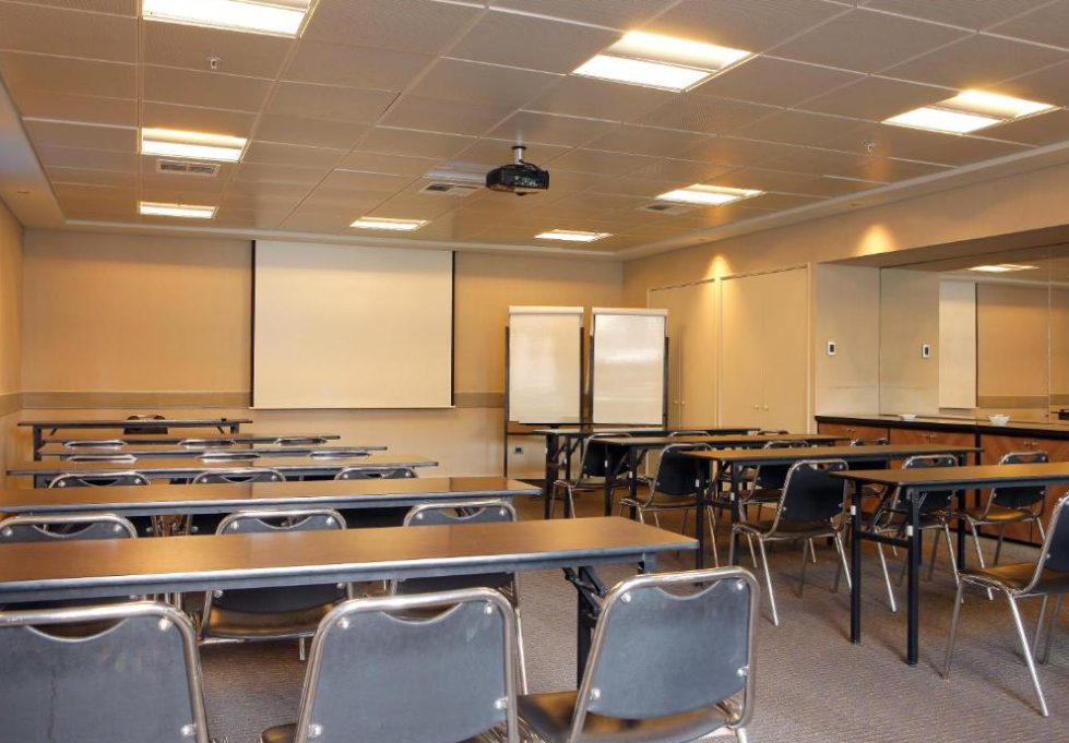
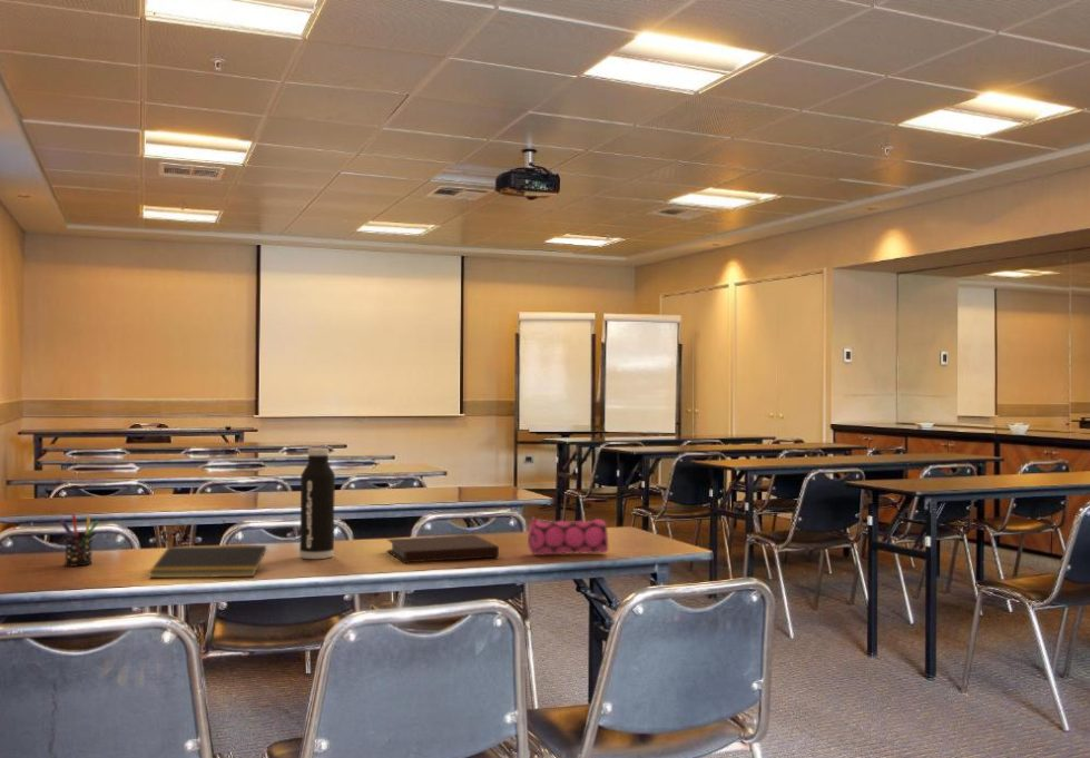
+ notebook [385,534,500,563]
+ pen holder [59,513,100,568]
+ pencil case [527,516,609,557]
+ notepad [147,544,267,579]
+ water bottle [298,447,336,560]
